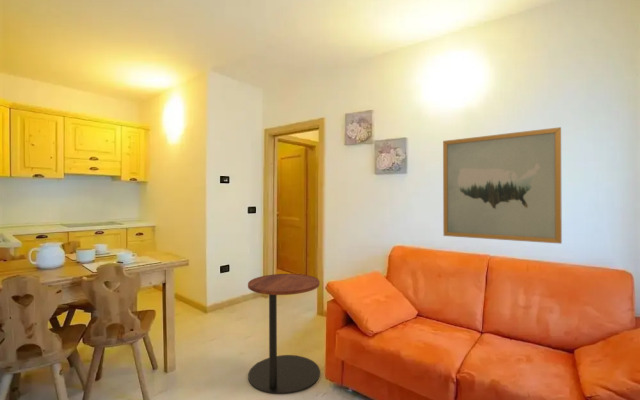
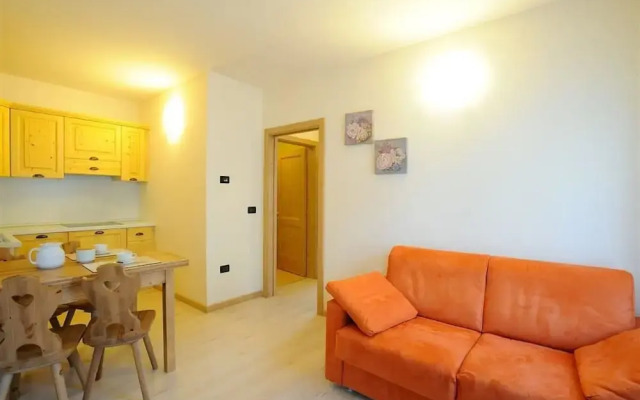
- side table [247,273,321,395]
- wall art [442,126,563,245]
